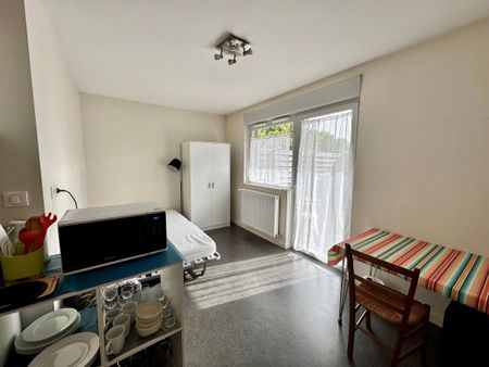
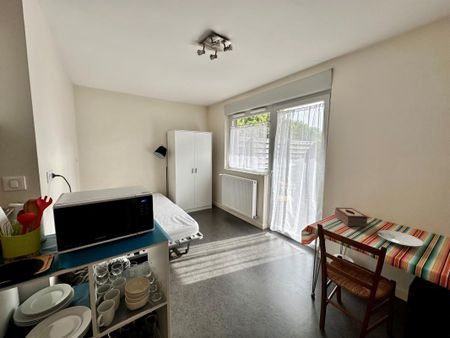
+ tissue box [334,206,368,228]
+ plate [376,229,425,247]
